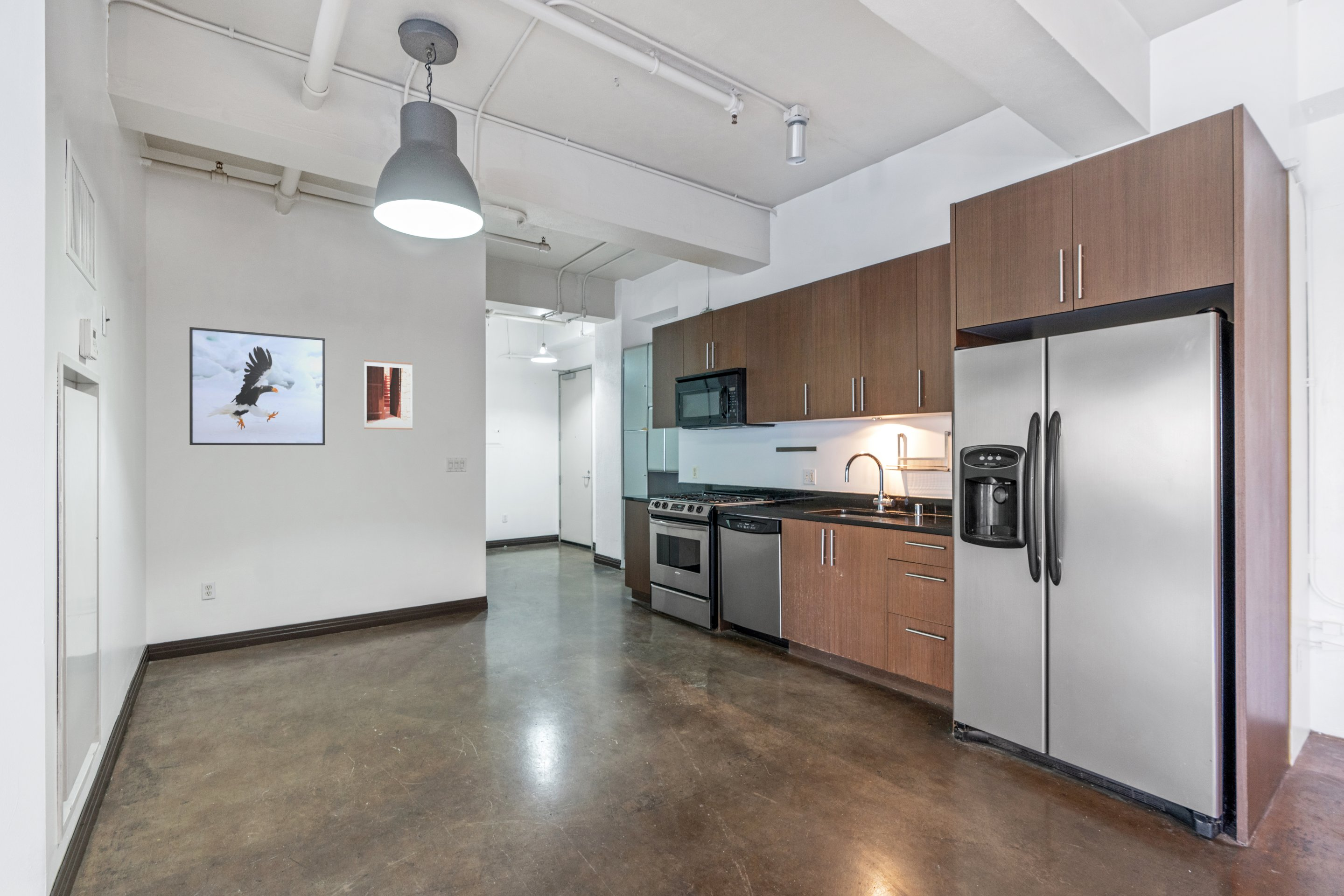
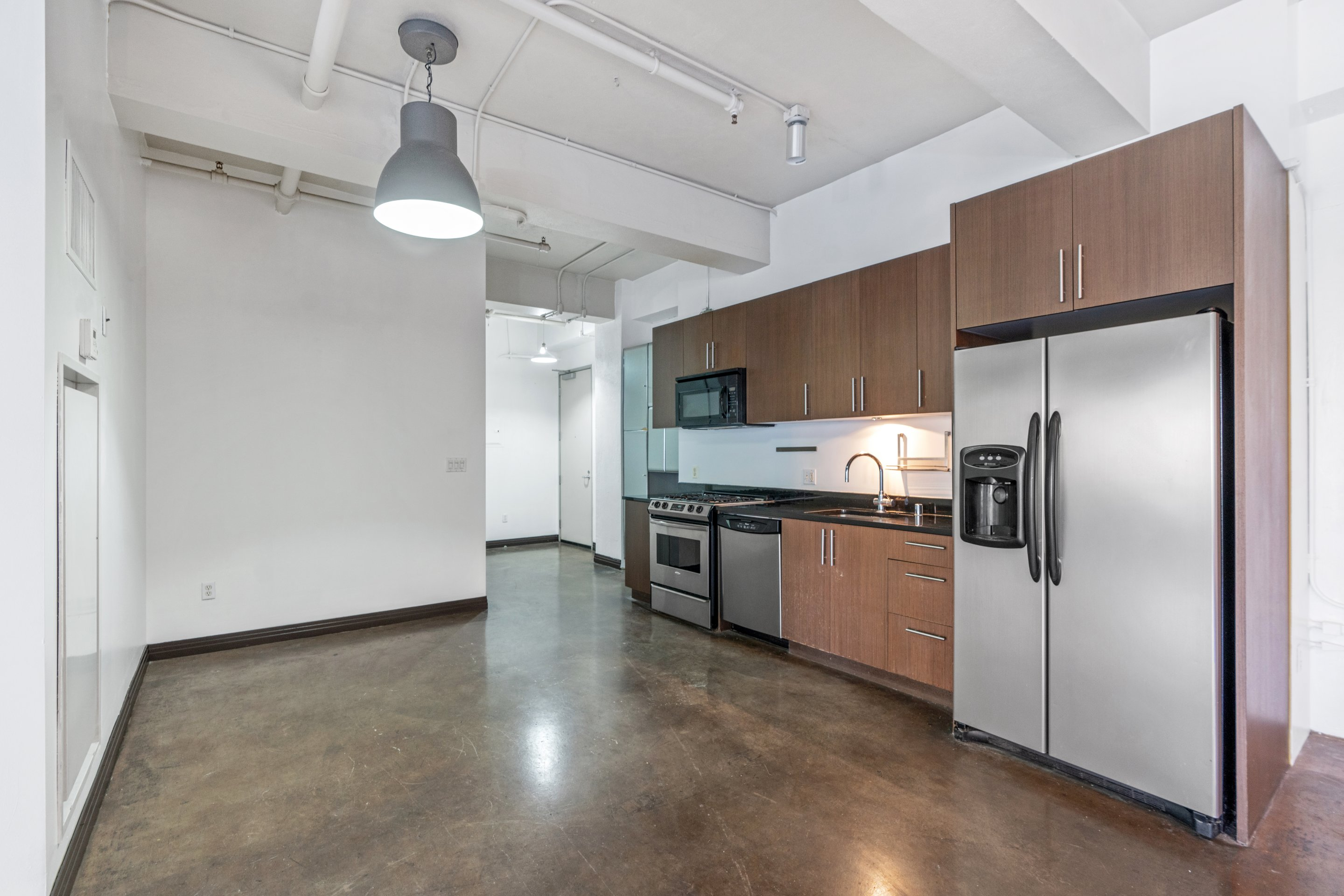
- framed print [189,327,326,446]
- wall art [364,359,413,430]
